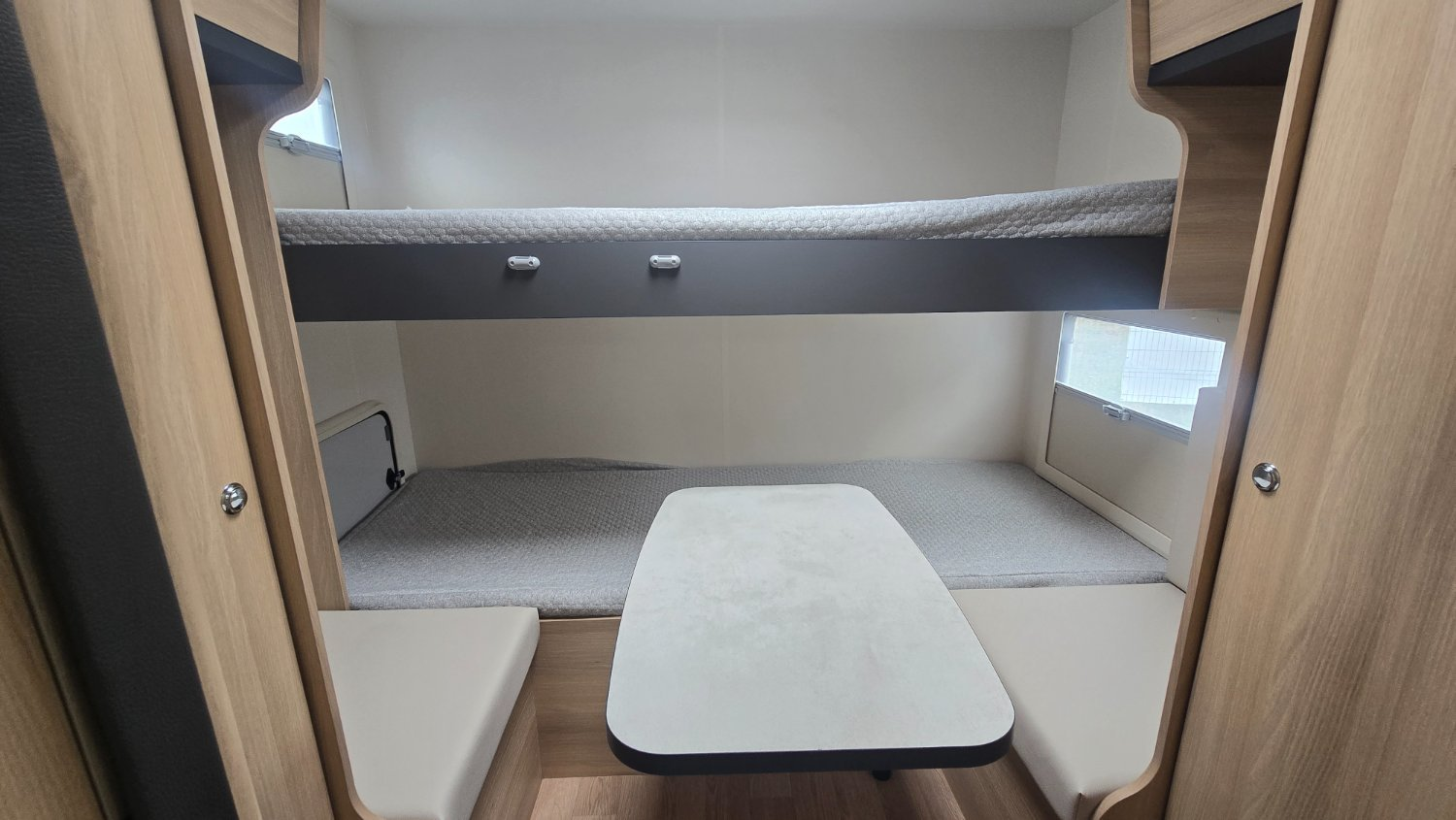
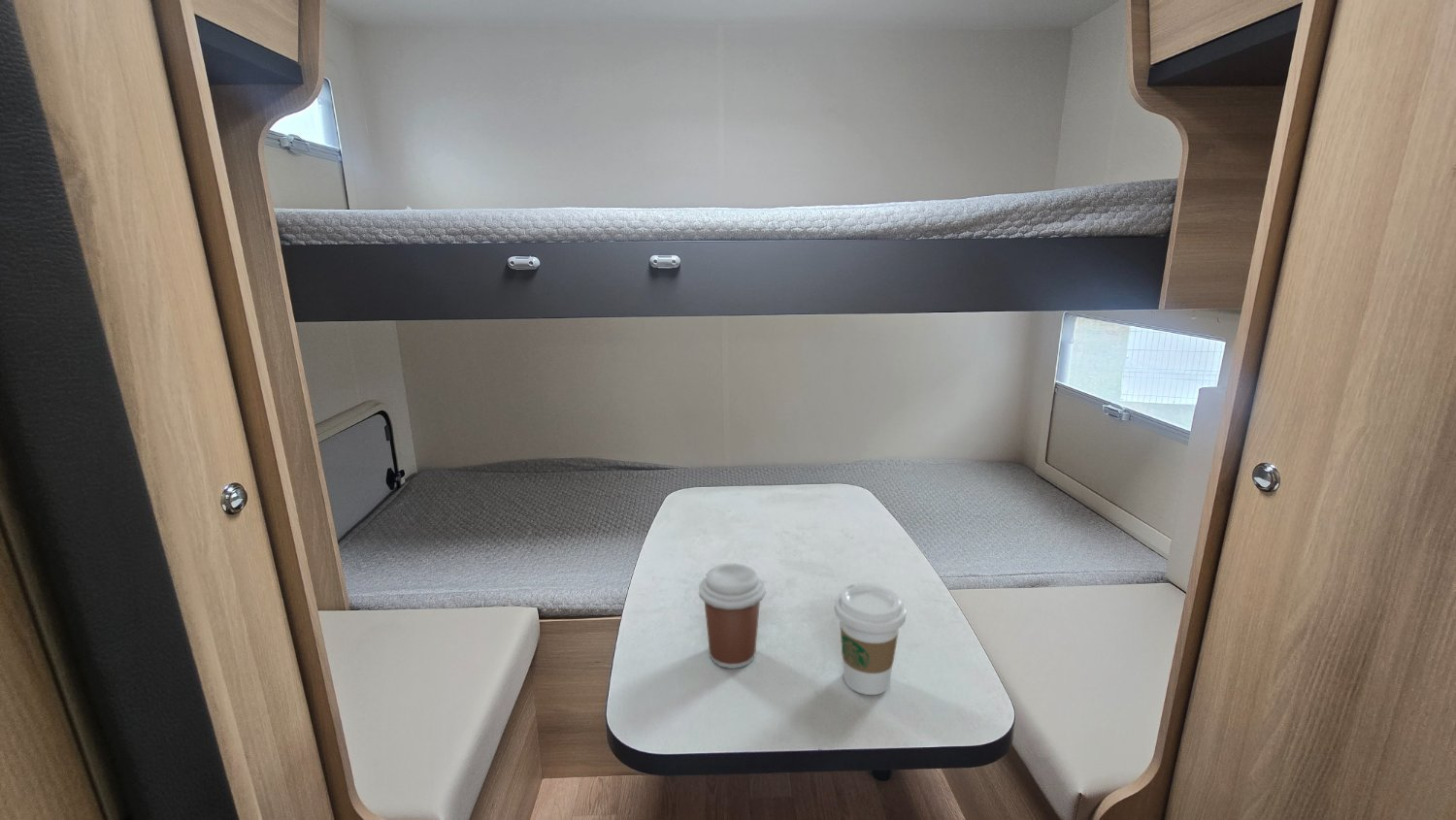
+ coffee cup [834,582,907,696]
+ coffee cup [698,563,767,670]
